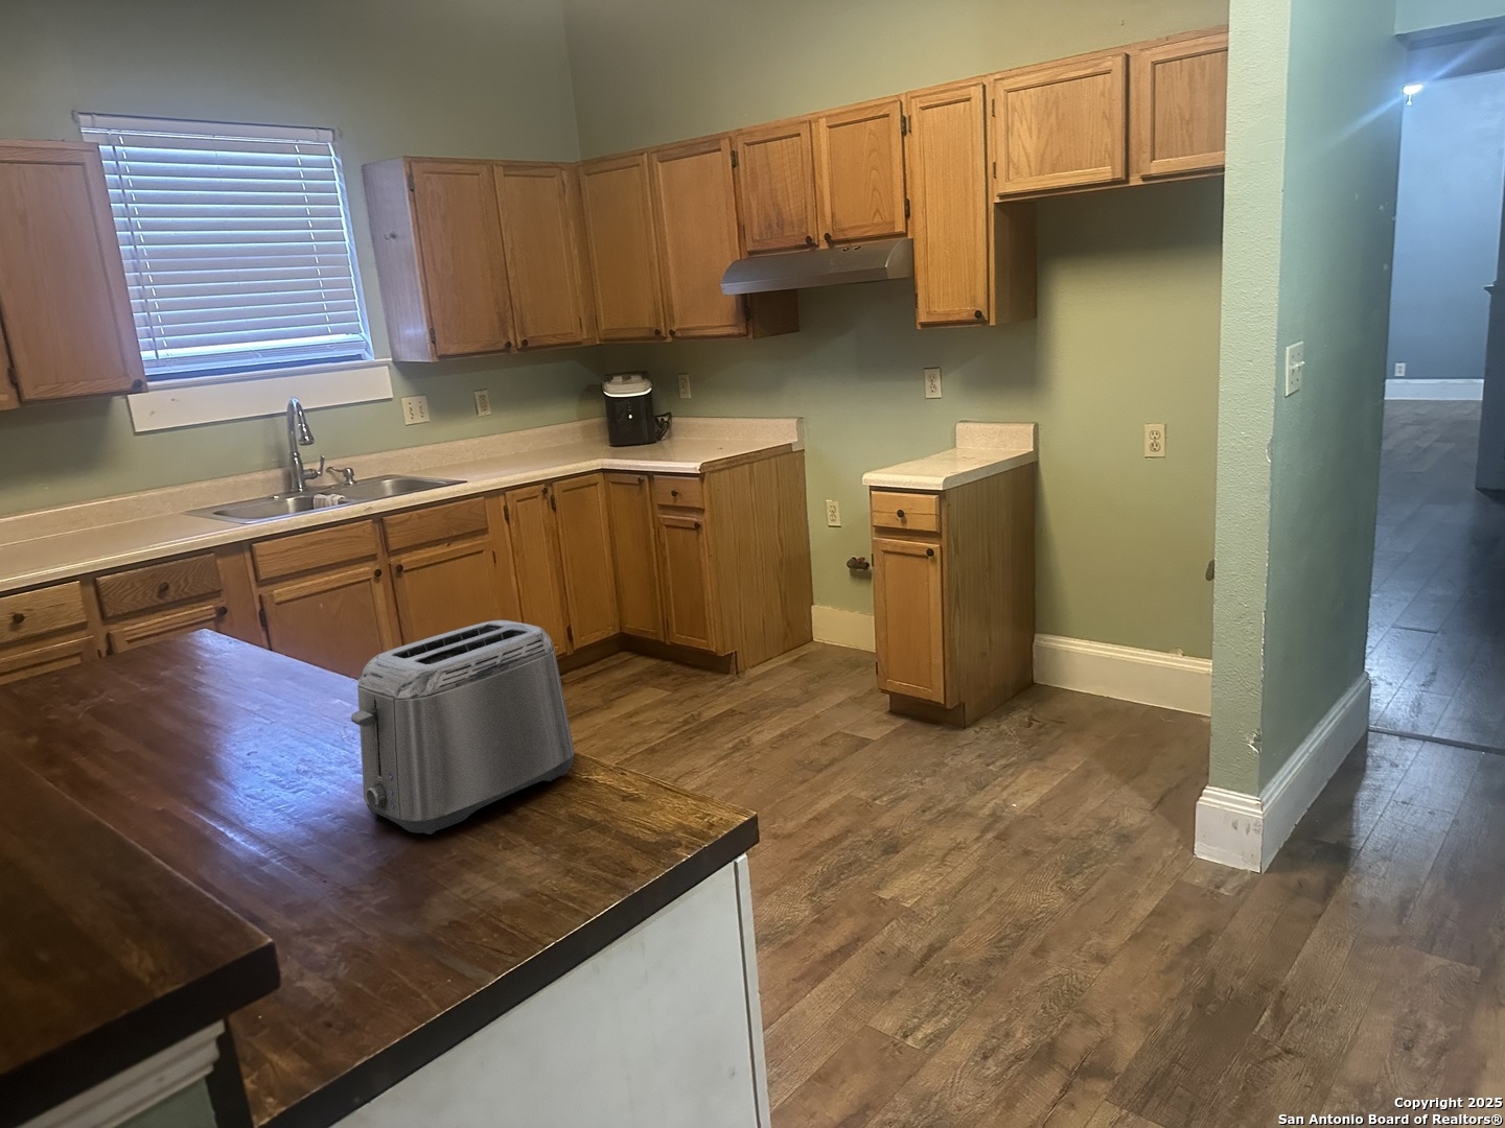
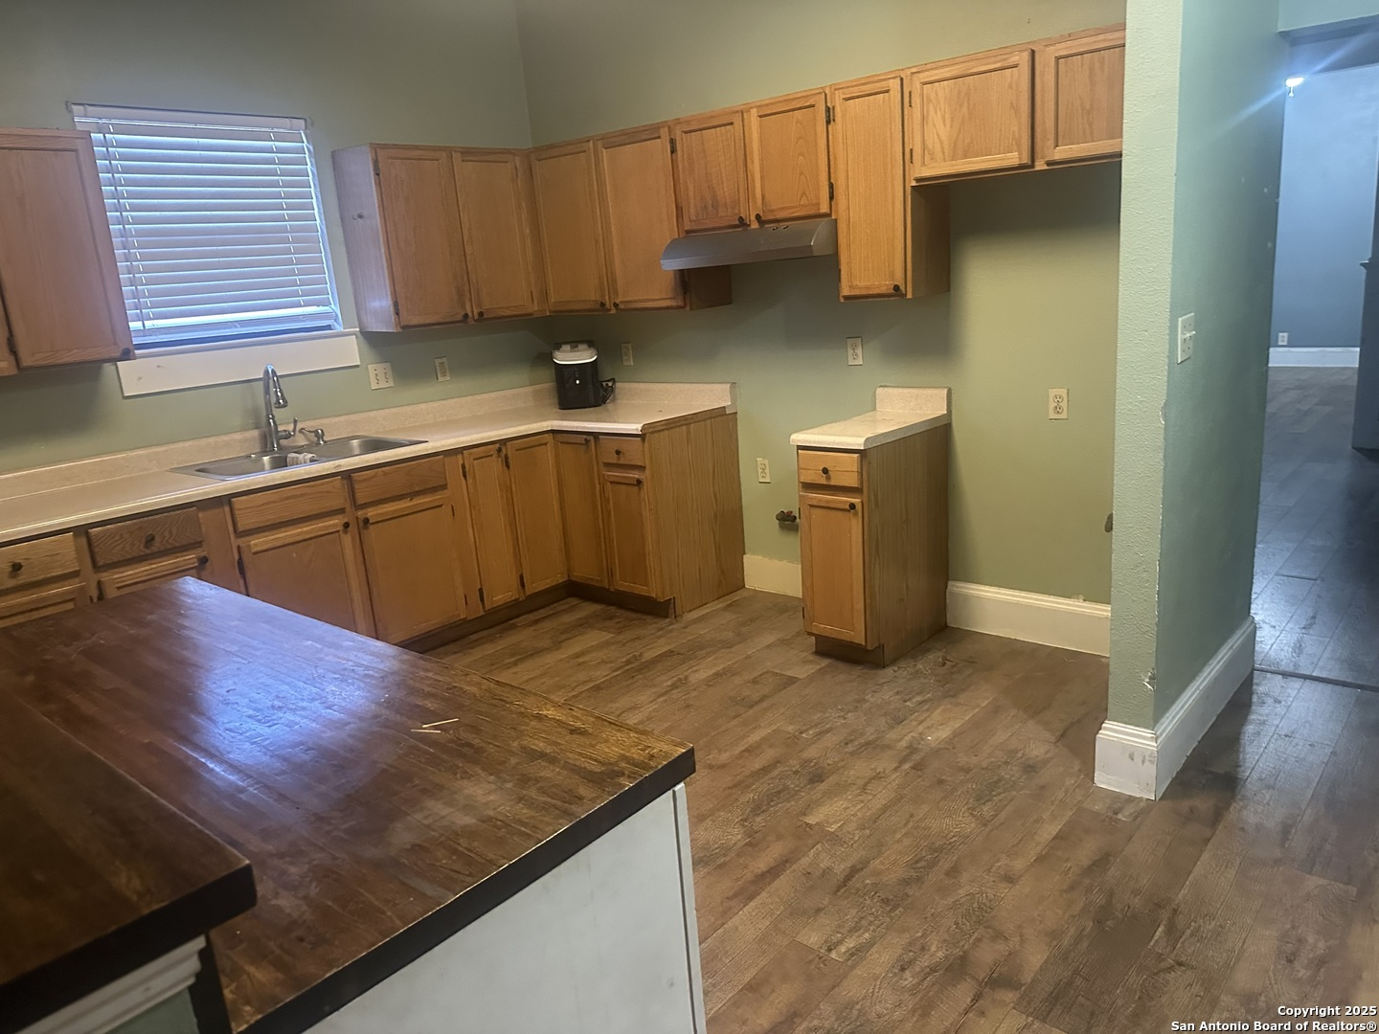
- toaster [350,620,575,835]
